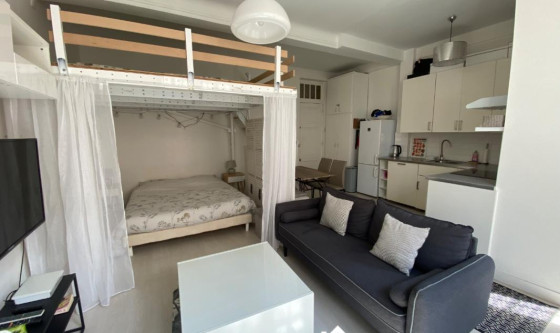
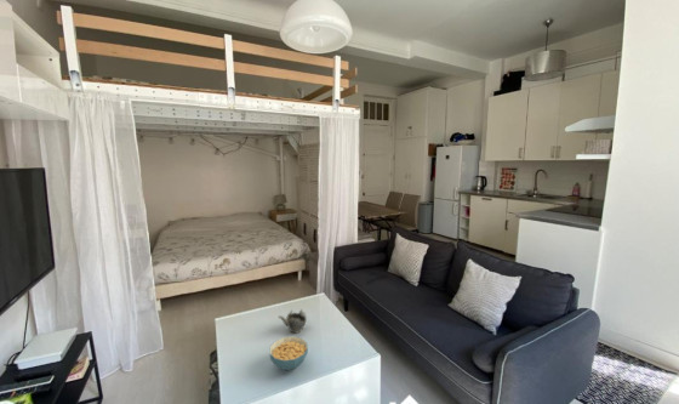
+ teapot [278,308,308,335]
+ cereal bowl [268,335,309,371]
